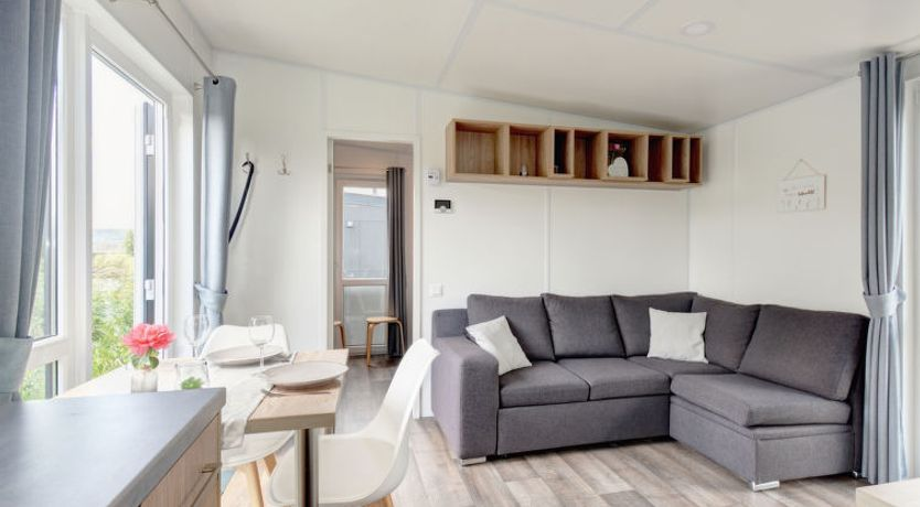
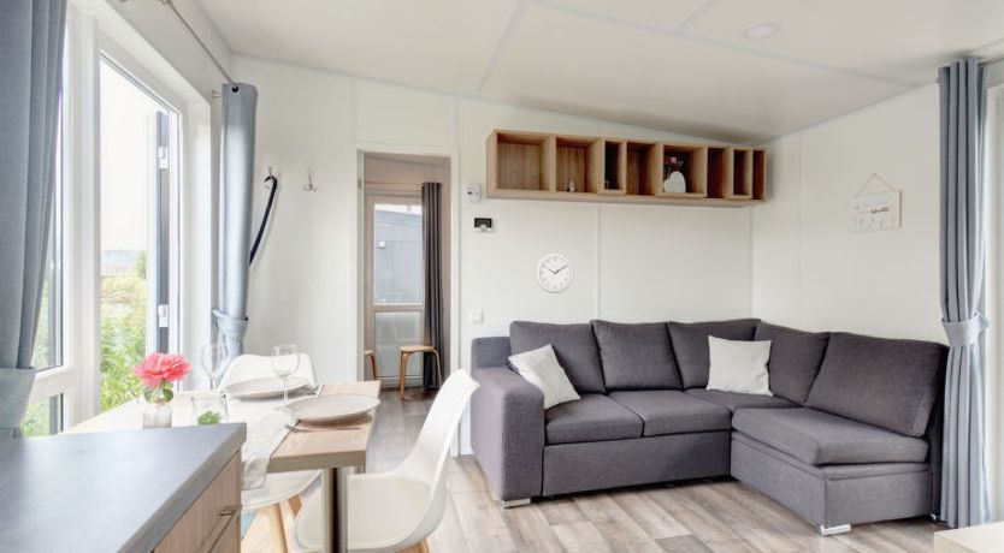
+ wall clock [535,252,575,295]
